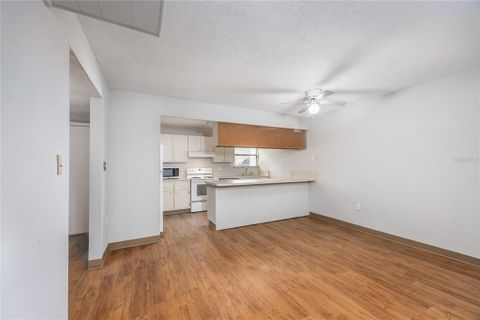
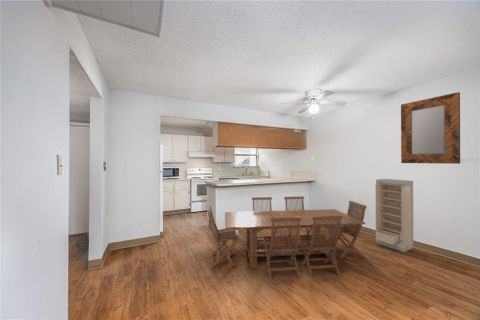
+ dining set [207,195,368,281]
+ home mirror [400,91,461,165]
+ storage cabinet [375,178,414,253]
